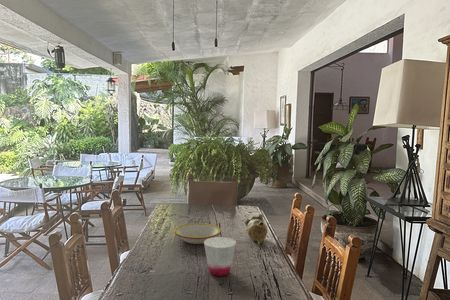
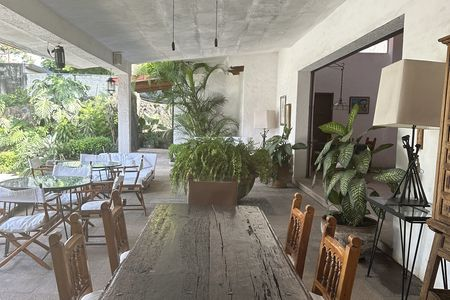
- bowl [173,222,222,245]
- cup [203,236,237,277]
- teapot [244,213,268,247]
